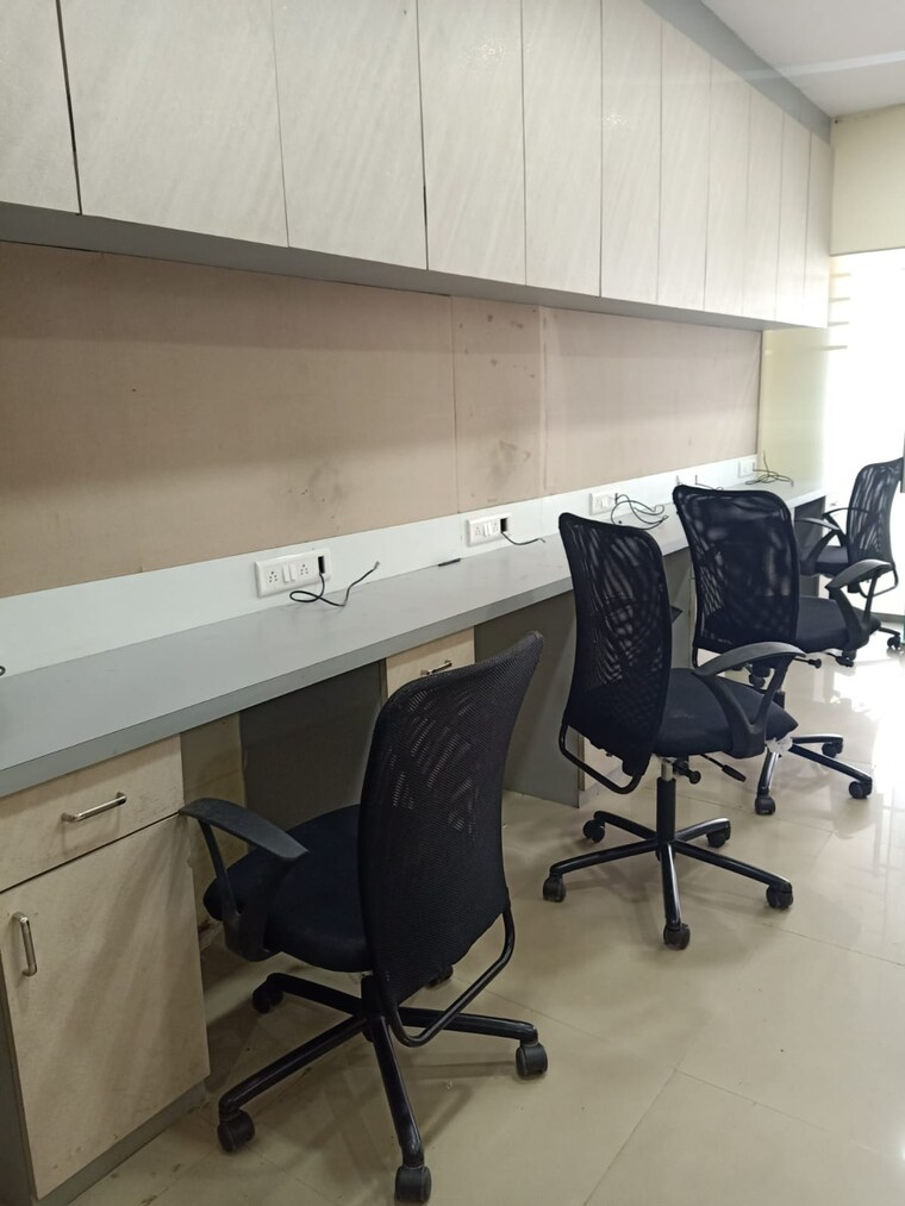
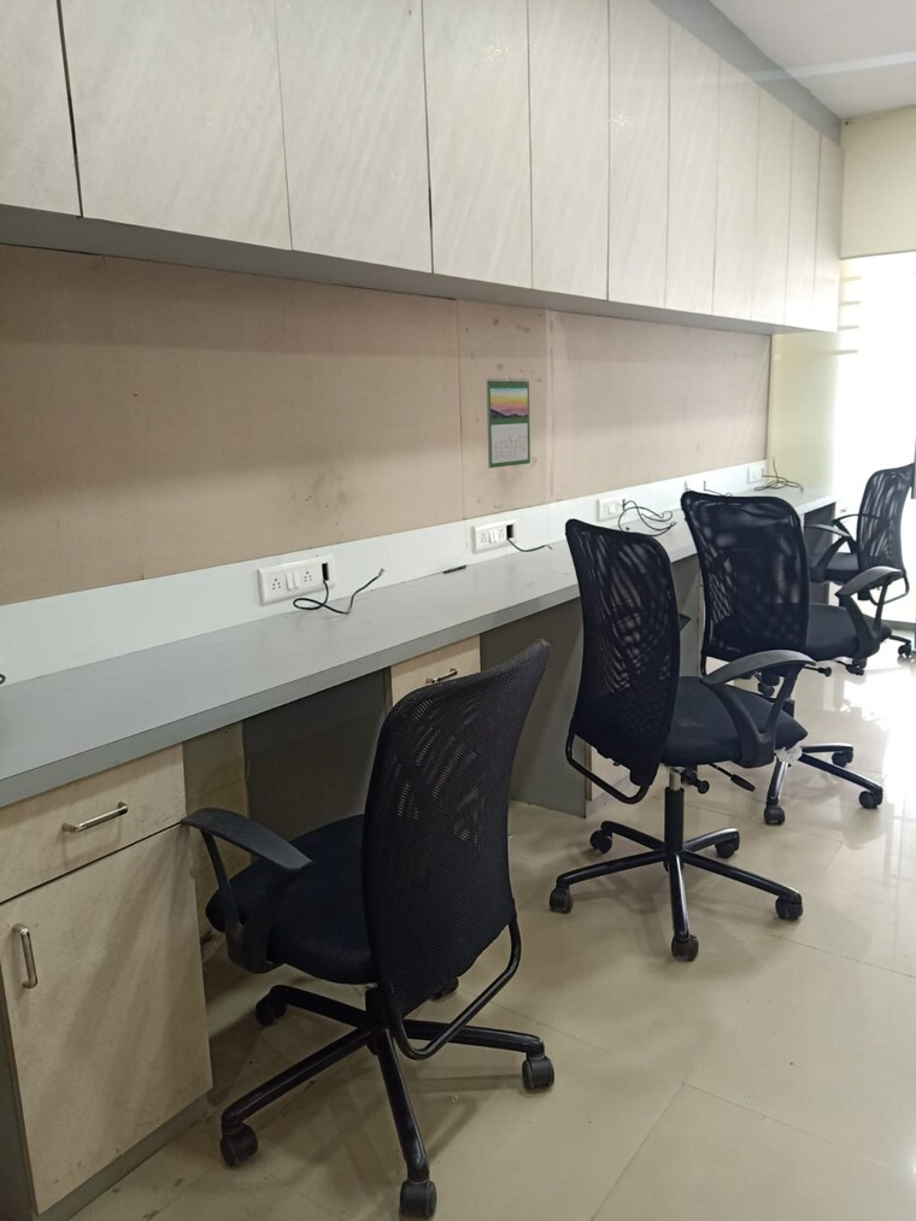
+ calendar [486,376,532,469]
